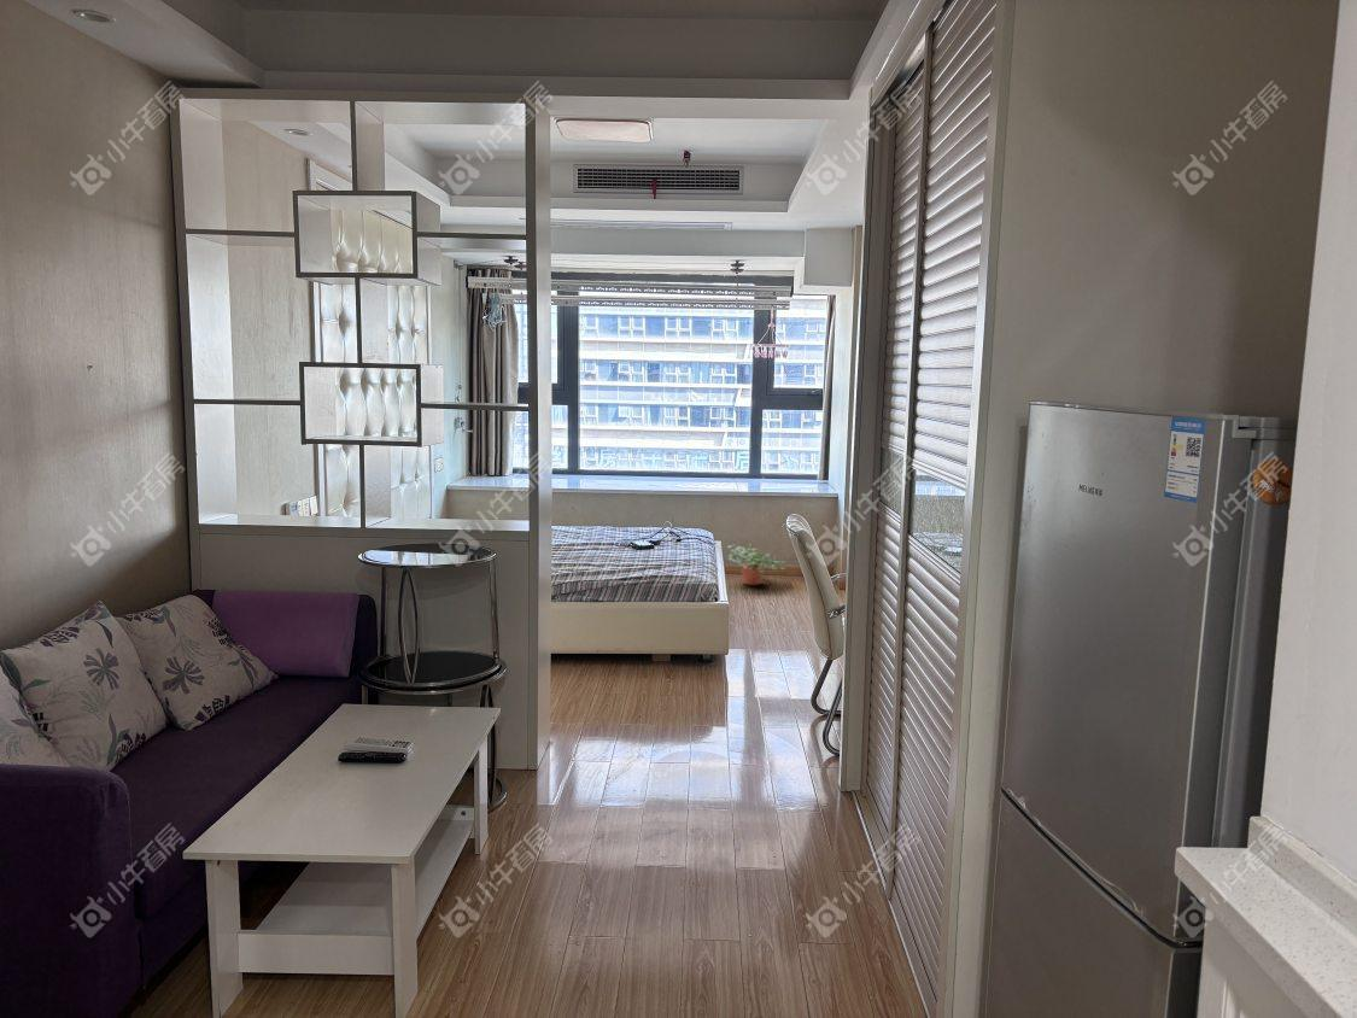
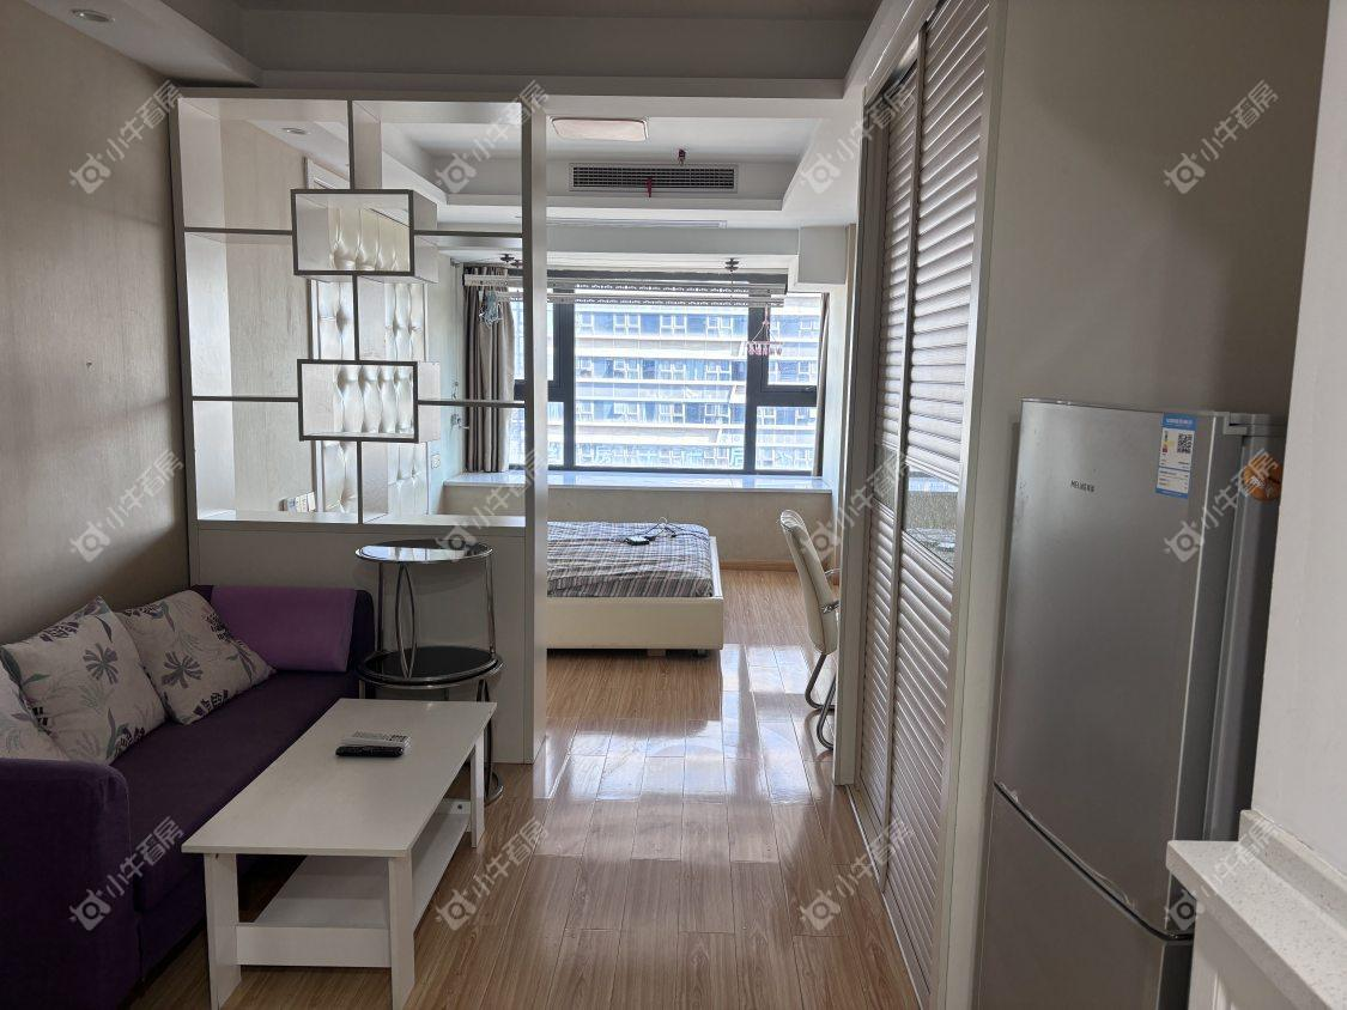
- potted plant [726,544,788,586]
